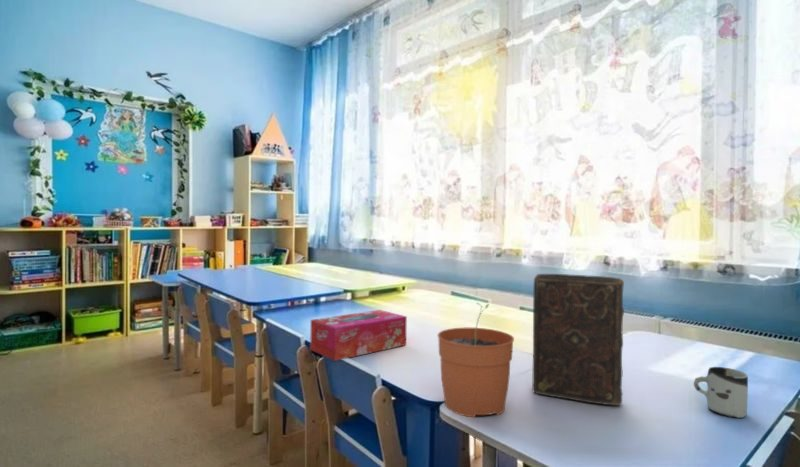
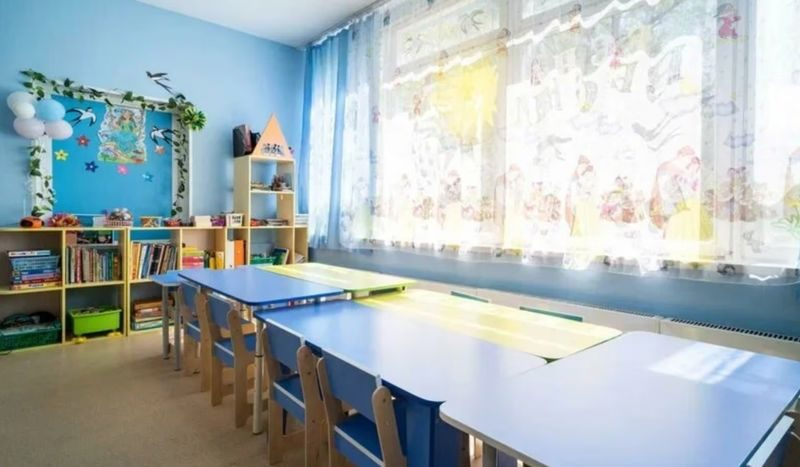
- plant pot [437,302,515,419]
- tissue box [309,309,408,362]
- book [531,273,625,406]
- cup [693,366,749,419]
